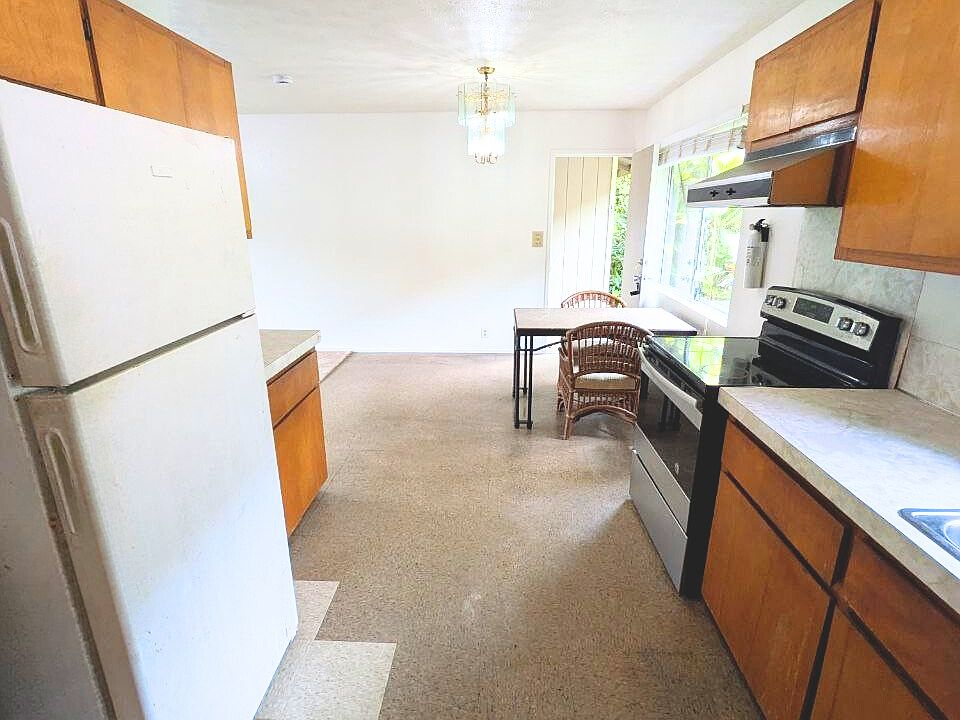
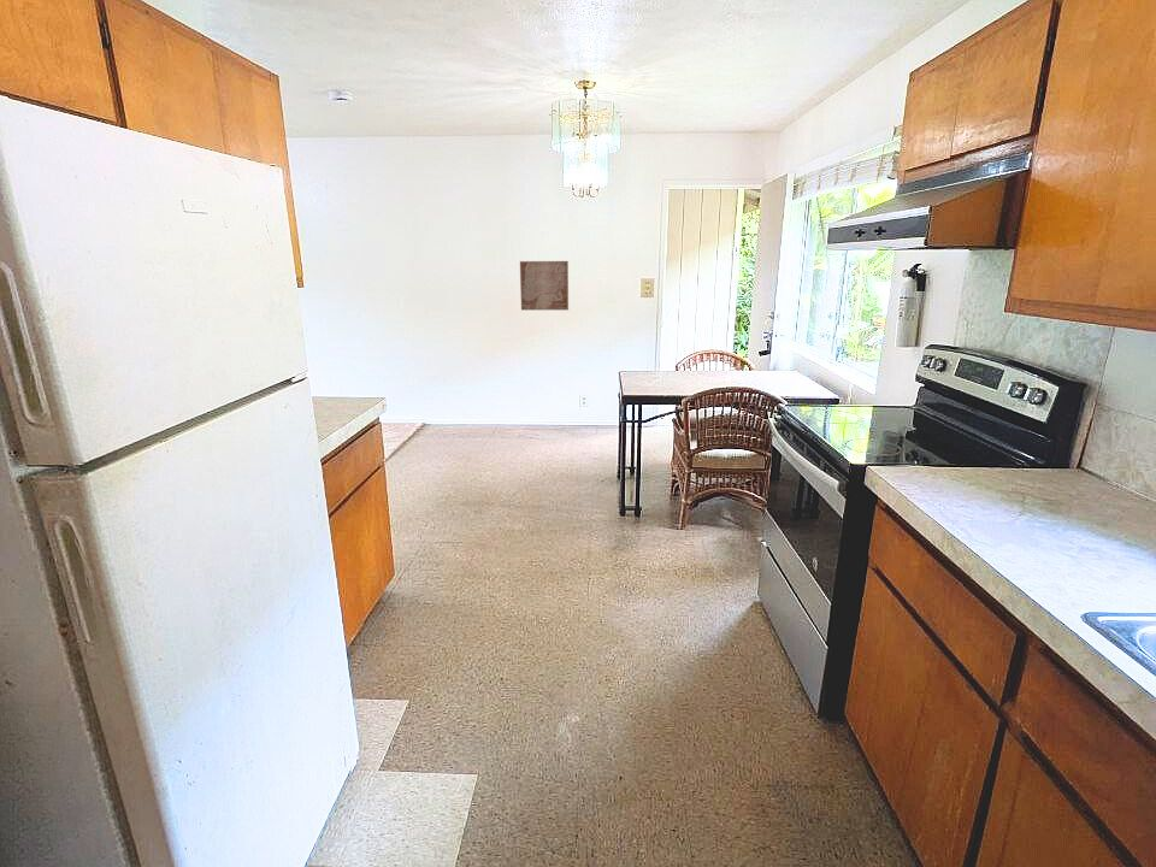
+ wall art [519,260,570,311]
